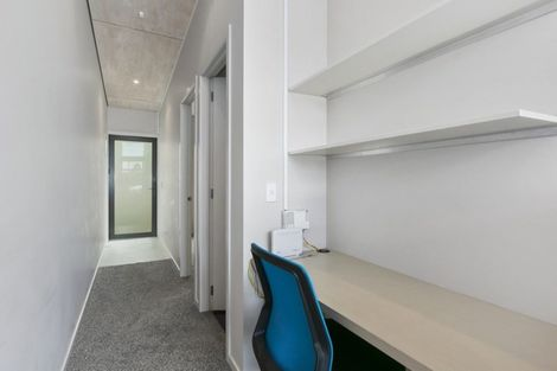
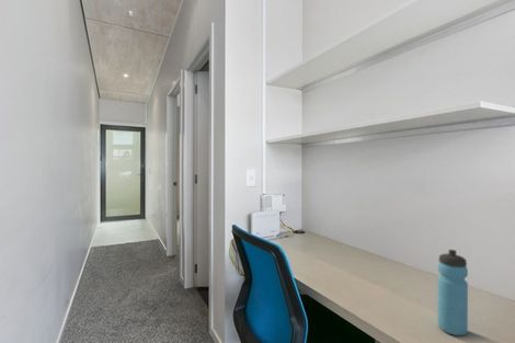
+ water bottle [436,249,469,336]
